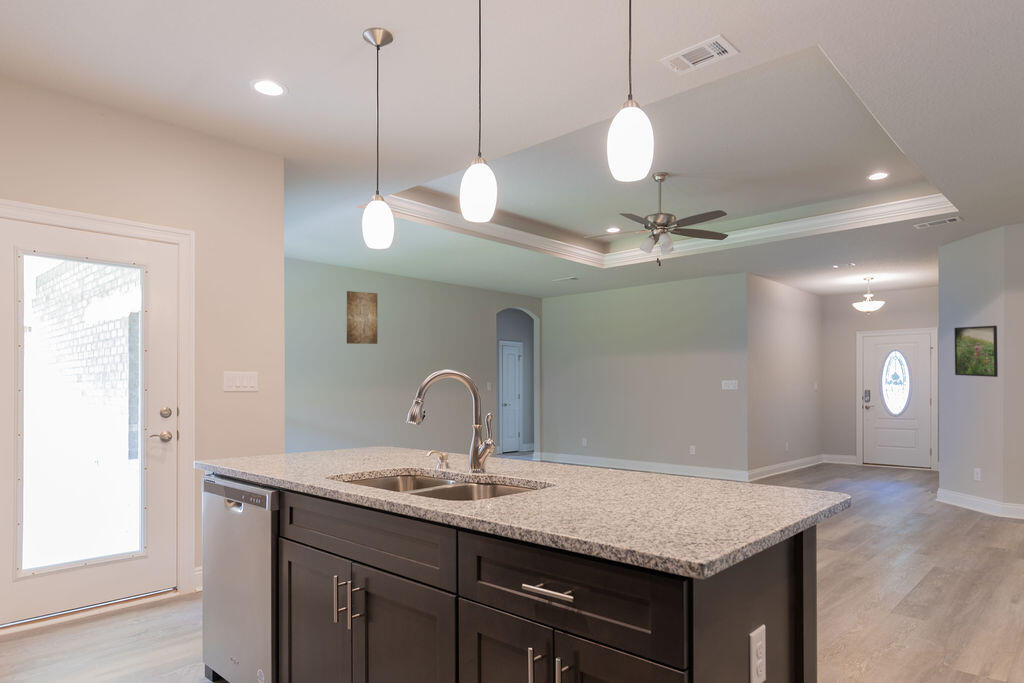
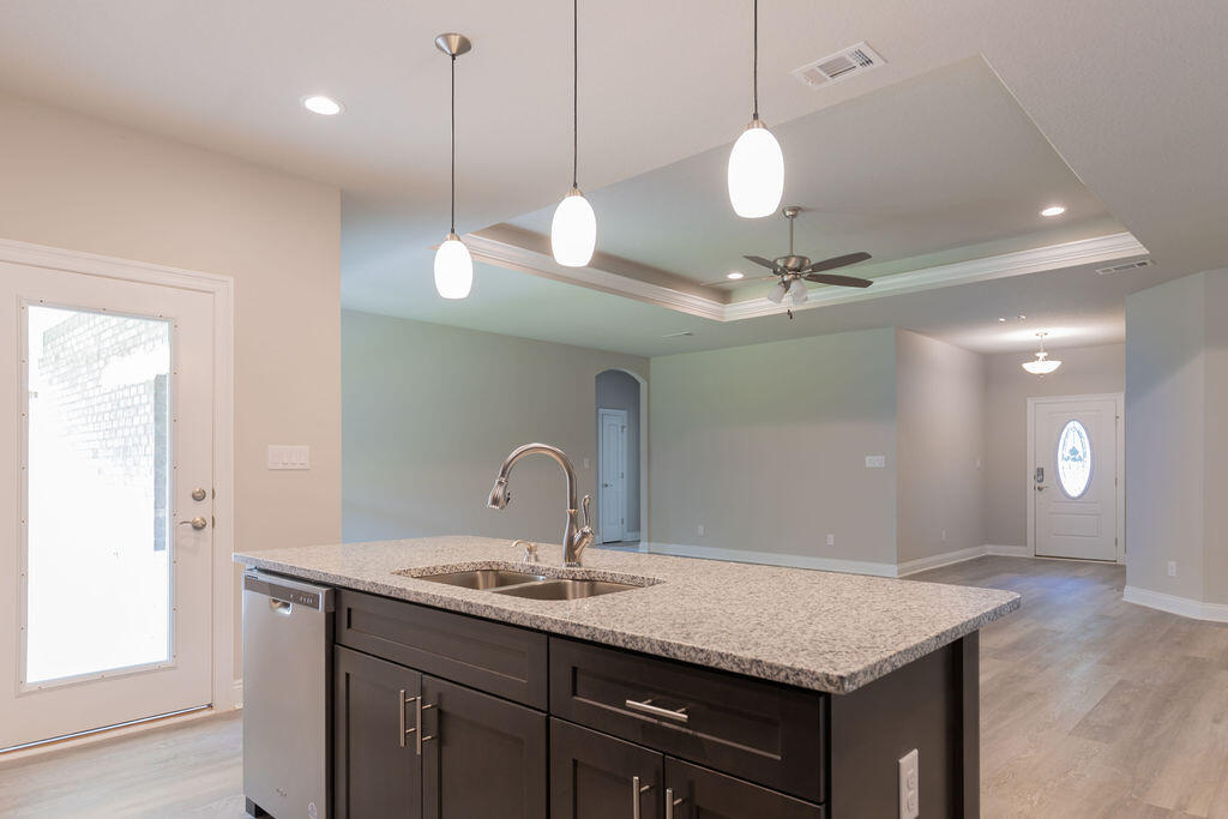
- wall art [346,290,378,345]
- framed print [953,325,999,378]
